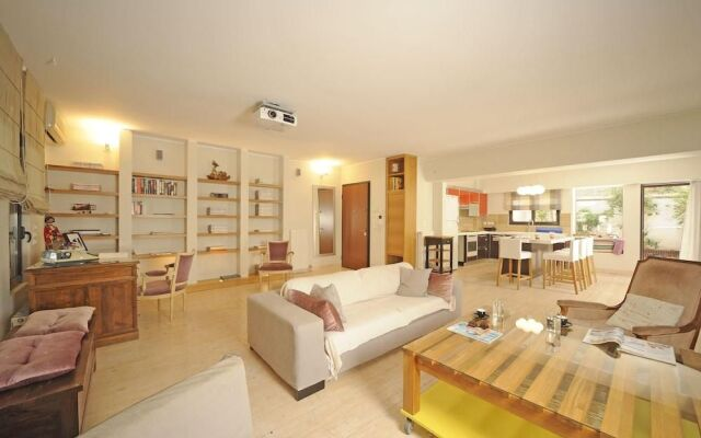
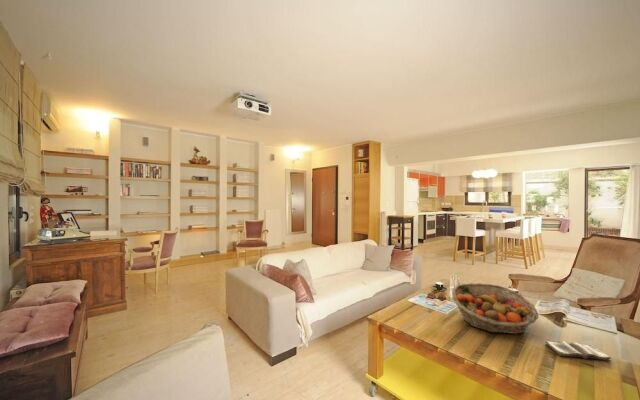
+ diary [544,340,612,362]
+ fruit basket [451,282,539,335]
